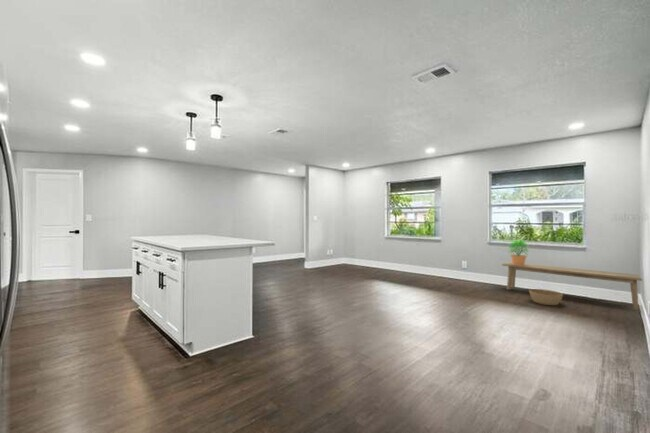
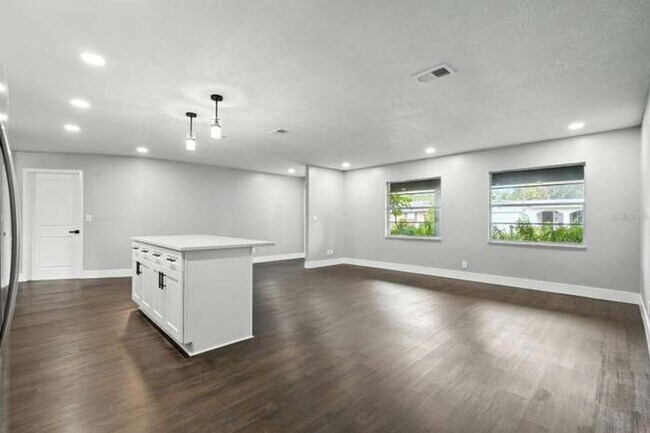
- potted plant [506,238,530,266]
- basket [528,288,564,306]
- bench [501,261,643,311]
